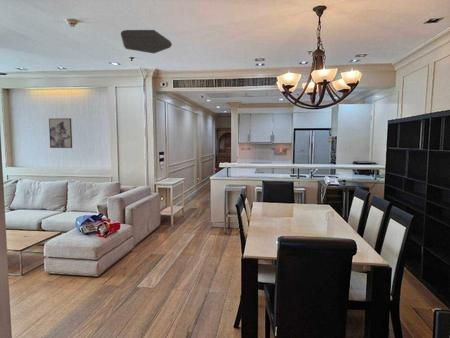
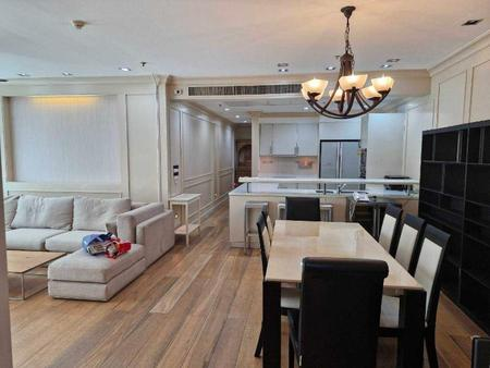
- ceiling light [120,29,173,54]
- wall art [48,117,73,149]
